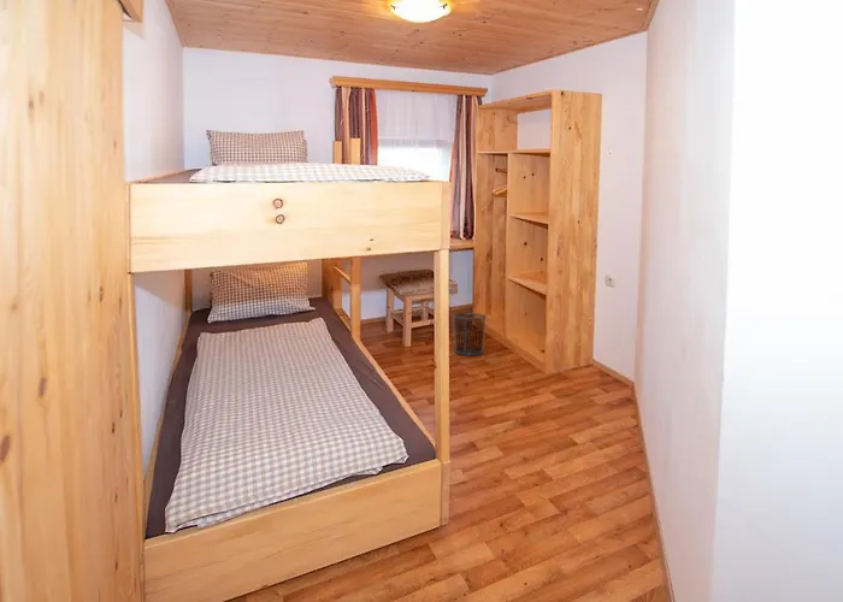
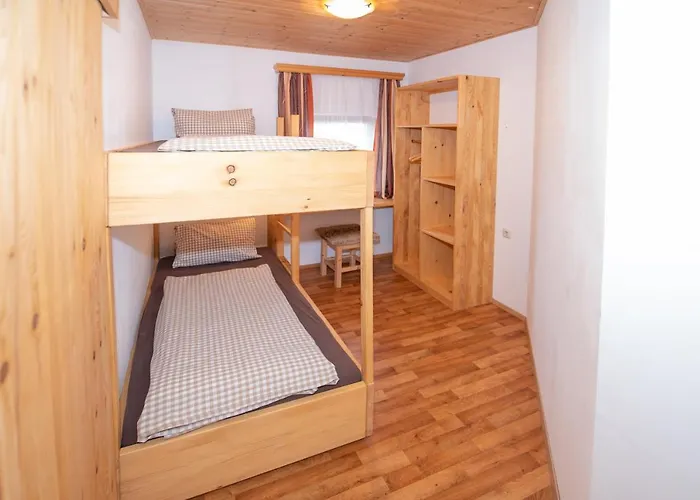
- waste bin [452,312,488,356]
